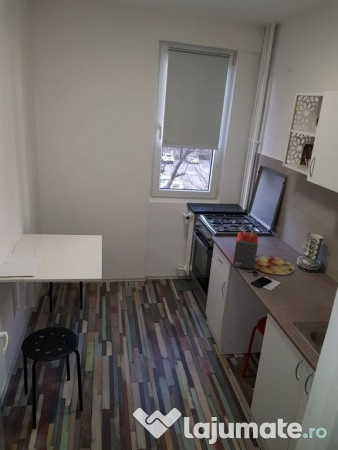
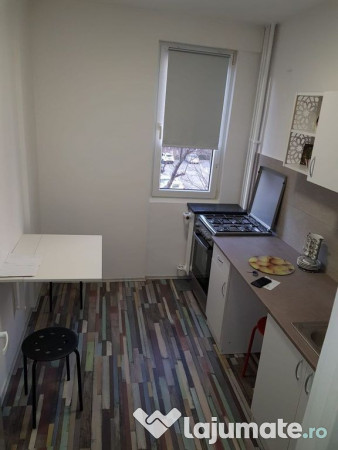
- toaster [232,229,259,270]
